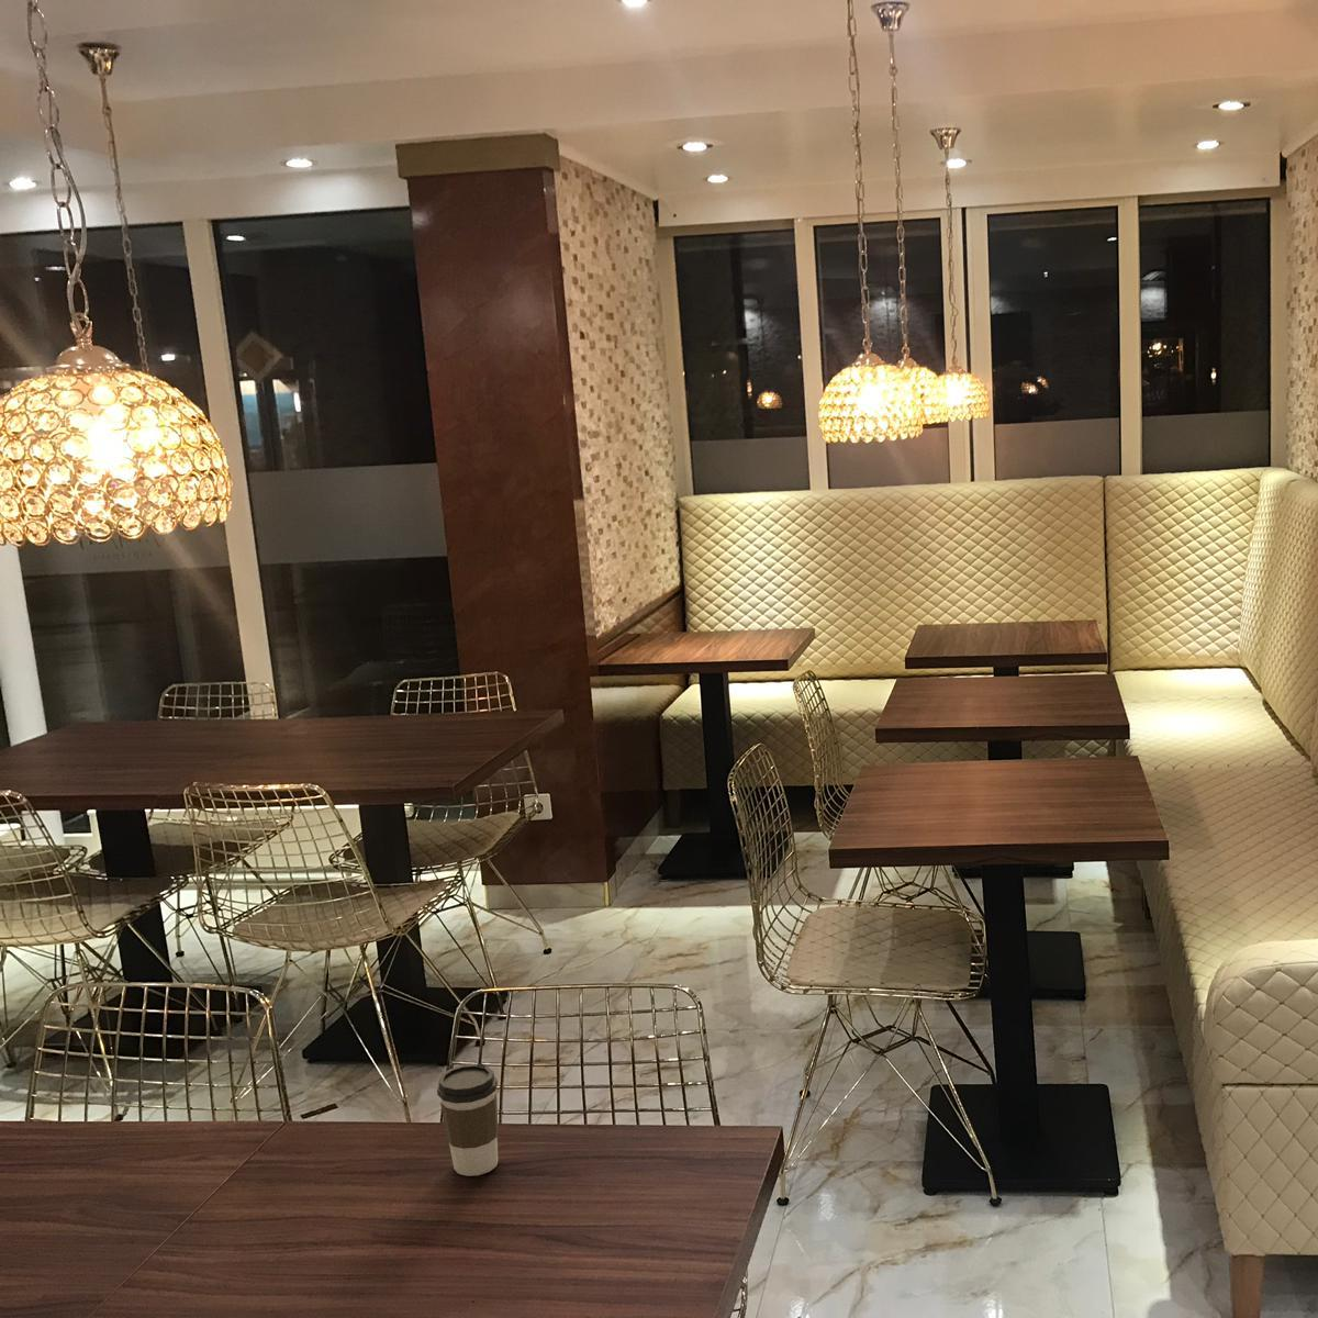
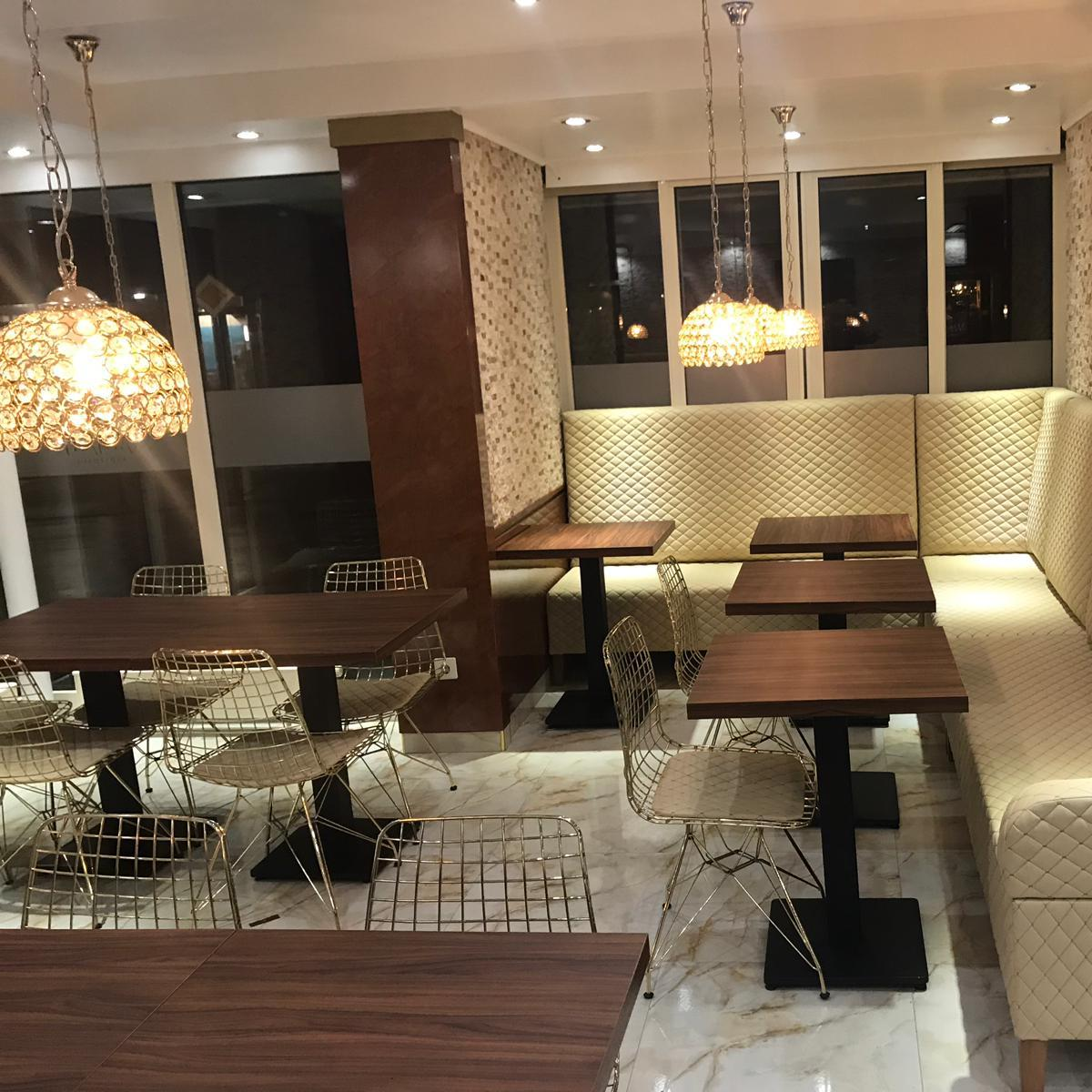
- coffee cup [436,1063,500,1178]
